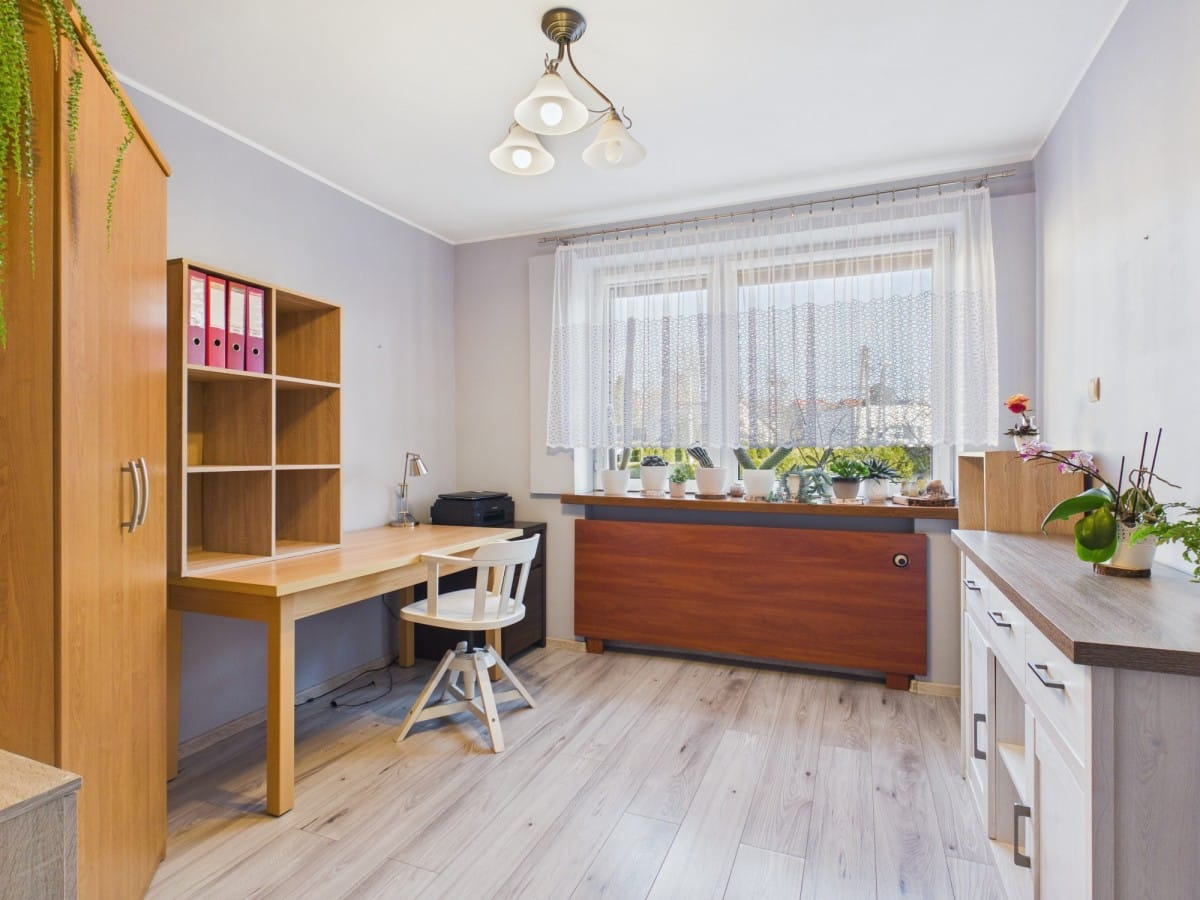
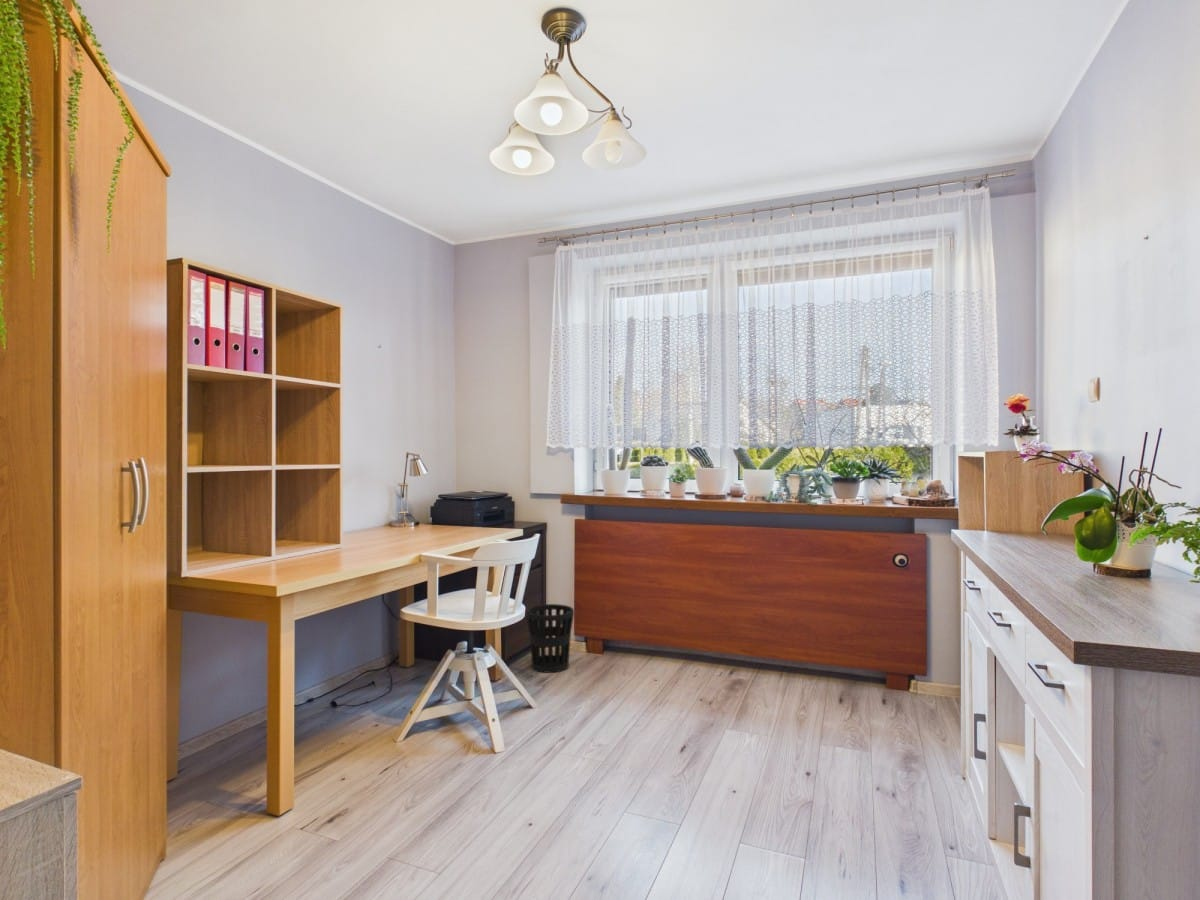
+ wastebasket [525,603,575,674]
